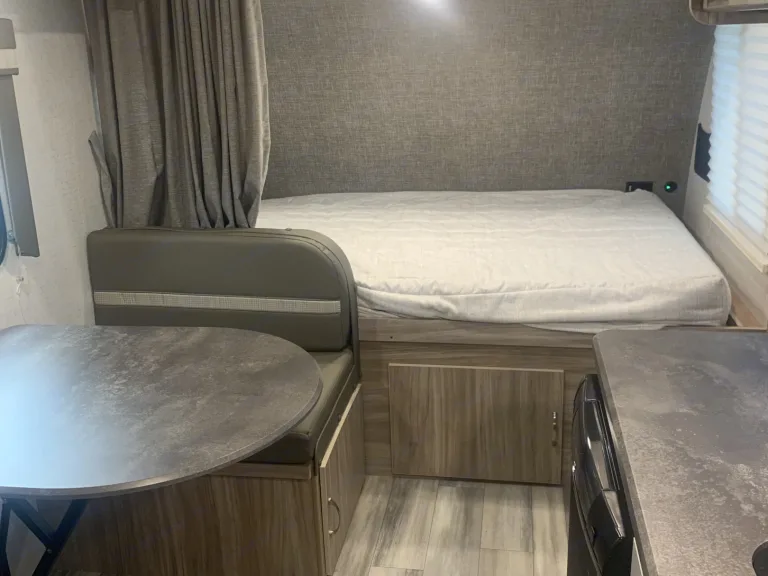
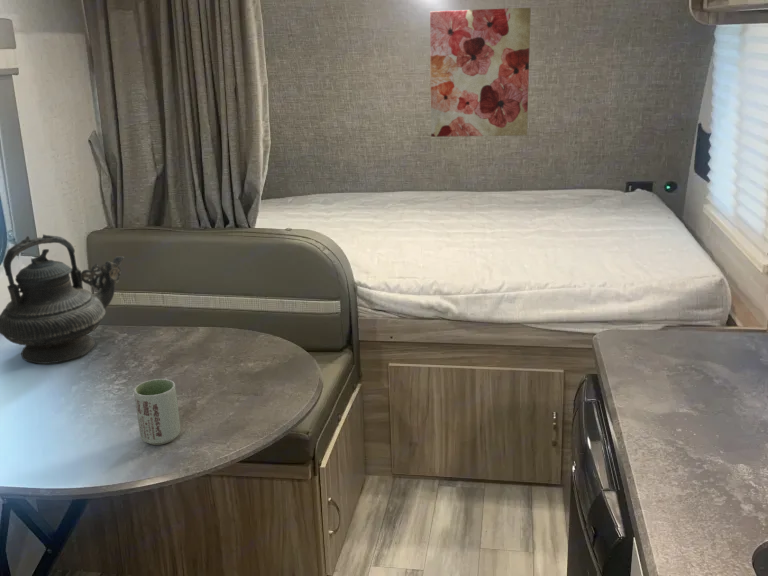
+ cup [133,378,181,446]
+ wall art [429,7,532,138]
+ teapot [0,233,125,365]
